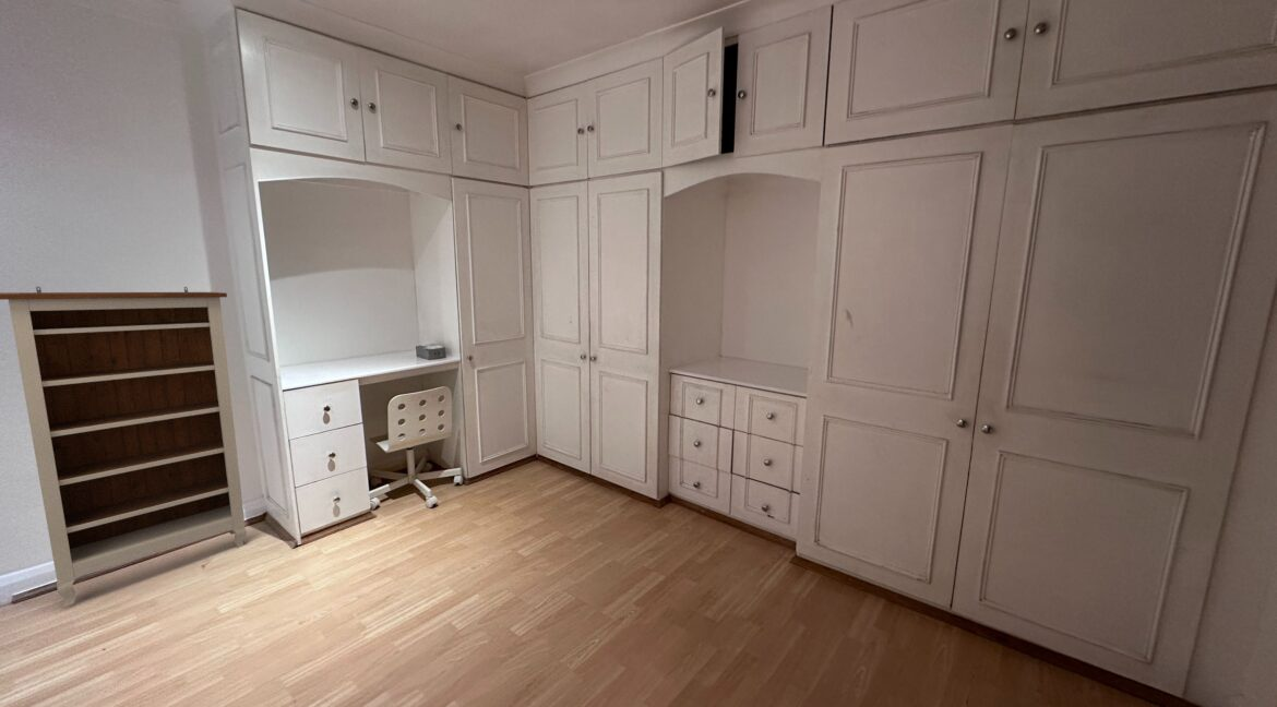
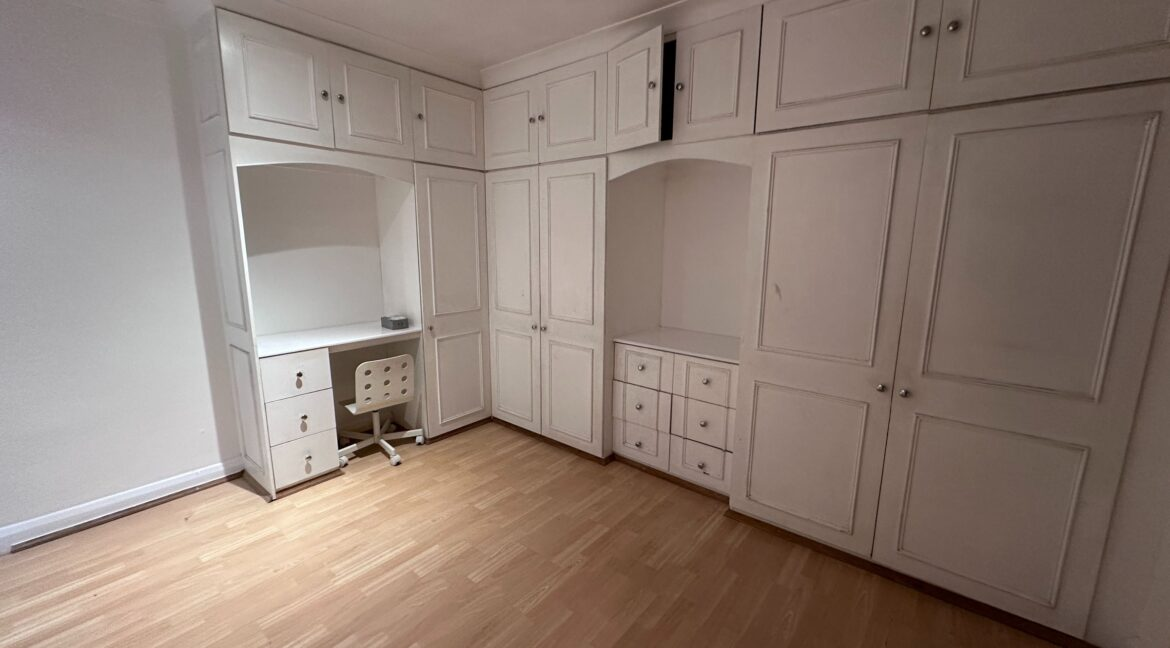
- bookshelf [0,286,248,608]
